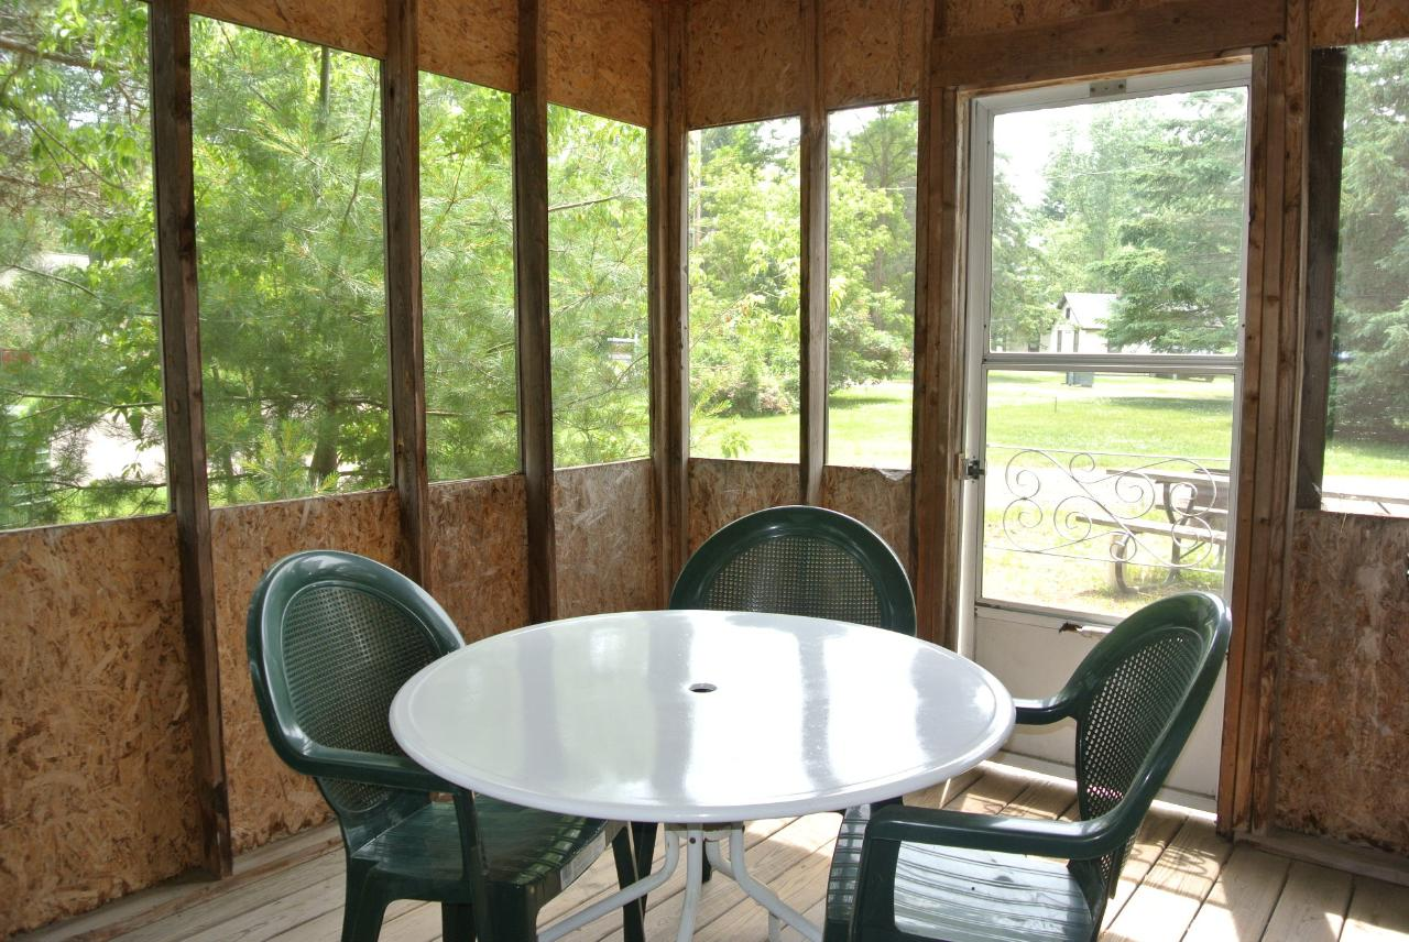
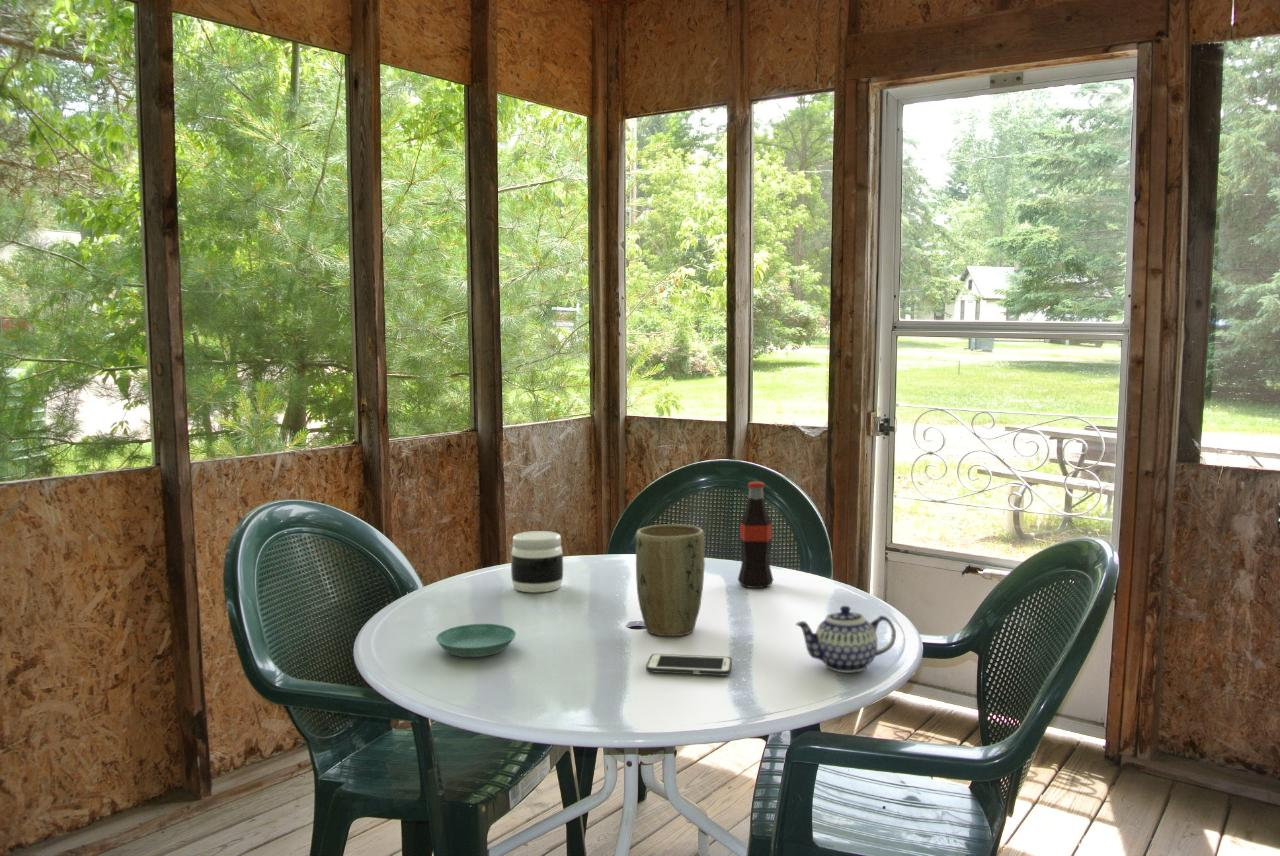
+ plant pot [635,523,706,637]
+ bottle [737,481,774,589]
+ teapot [795,605,897,674]
+ cell phone [645,653,733,676]
+ saucer [435,623,517,658]
+ jar [510,530,564,593]
